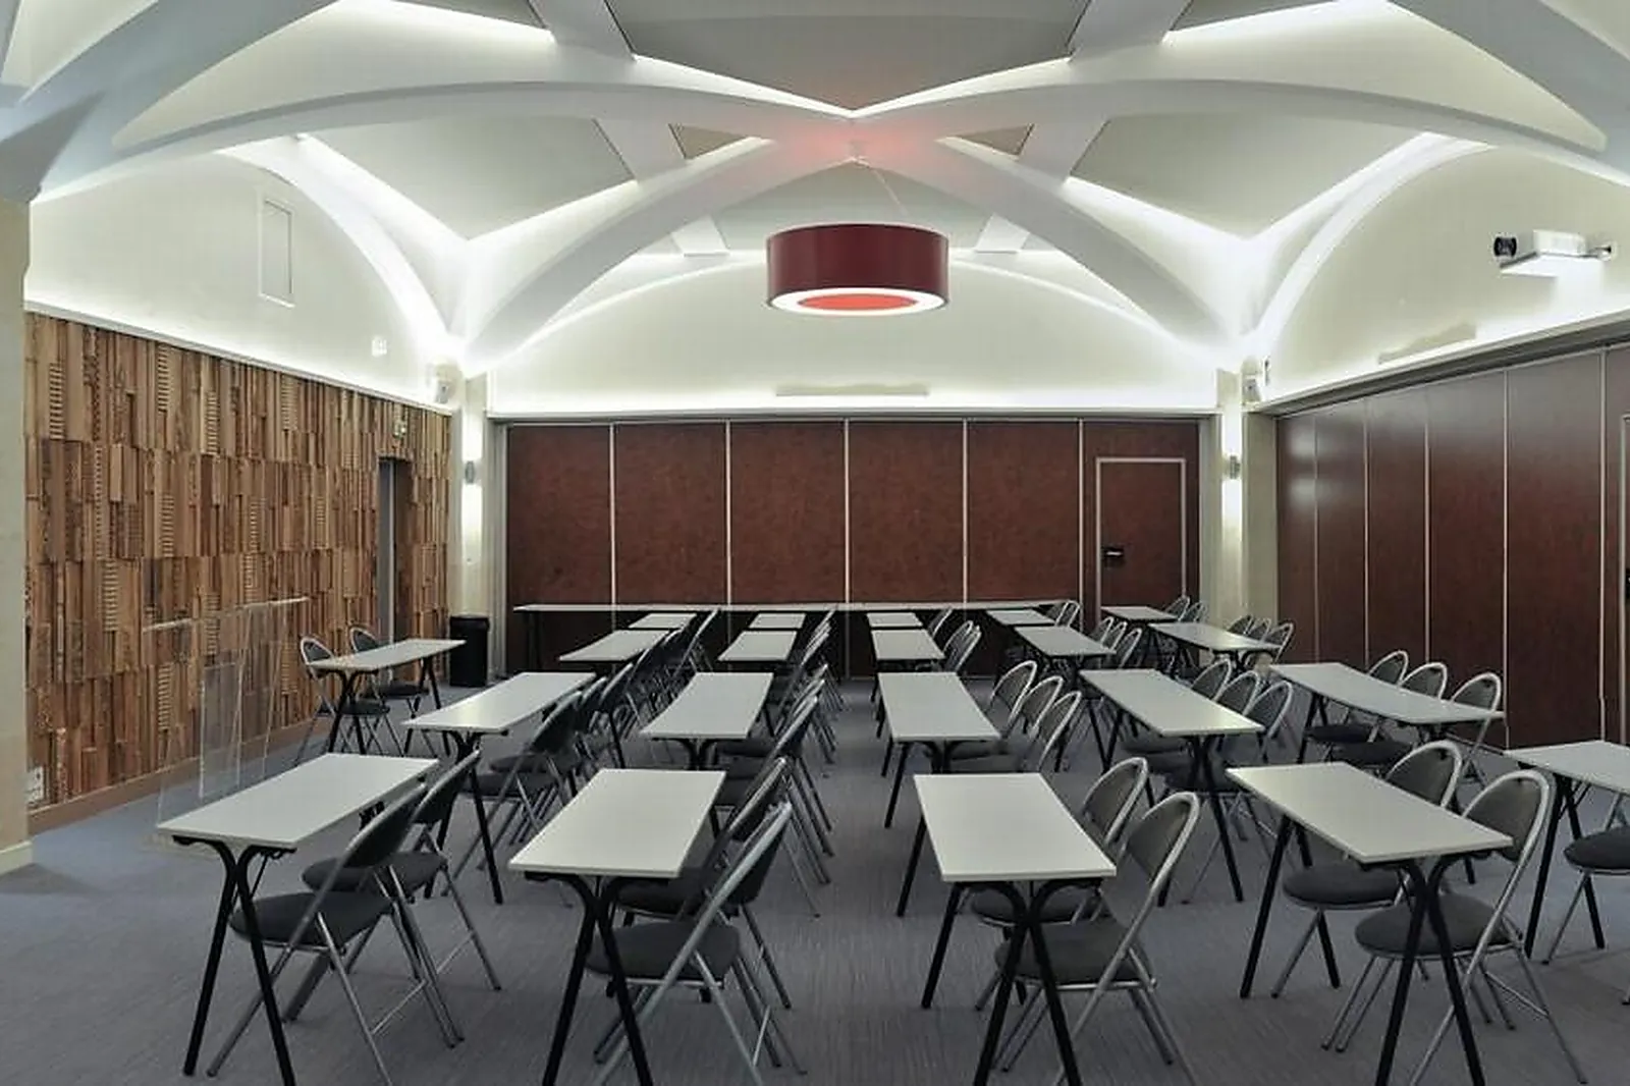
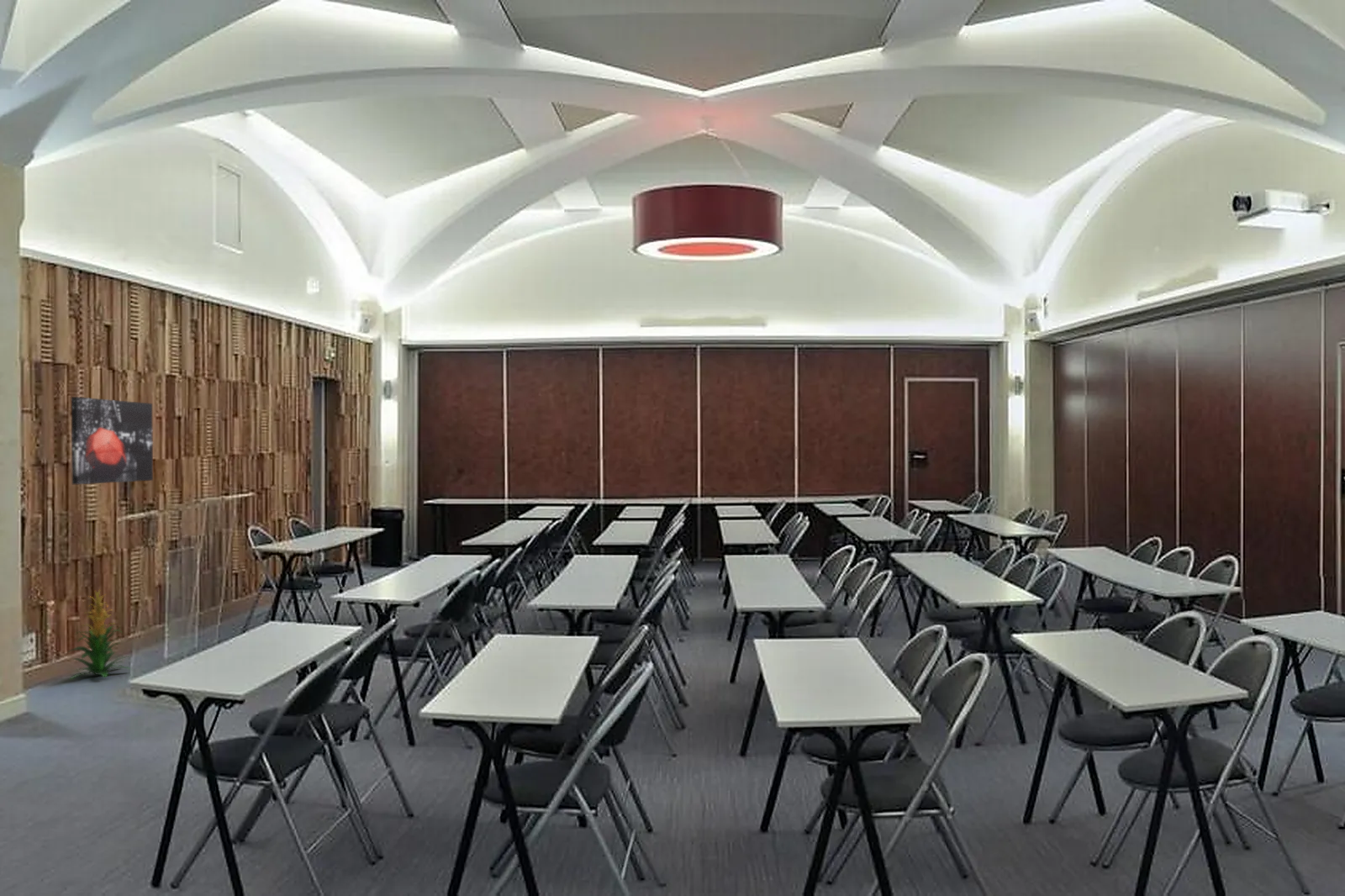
+ wall art [71,396,154,485]
+ indoor plant [66,588,133,680]
